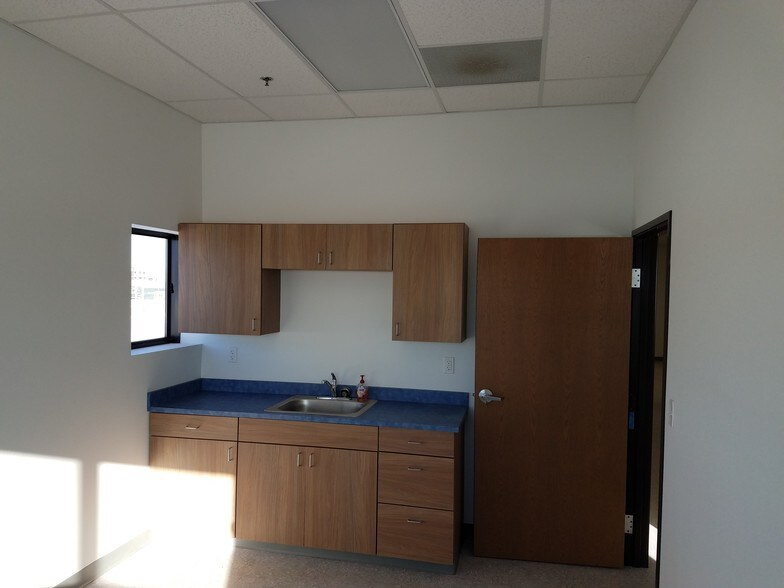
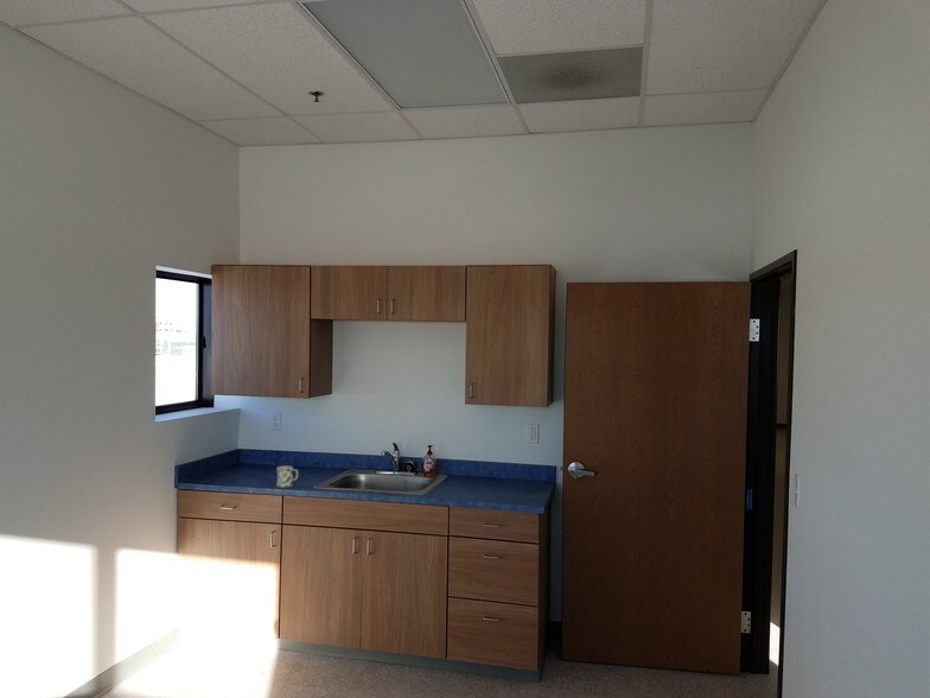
+ mug [275,465,299,488]
